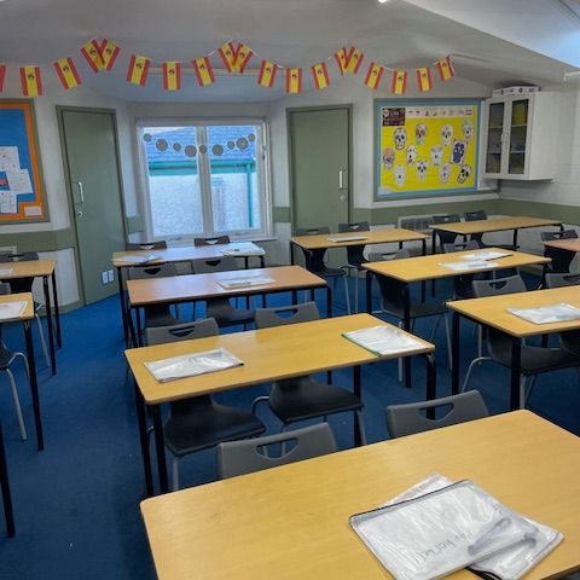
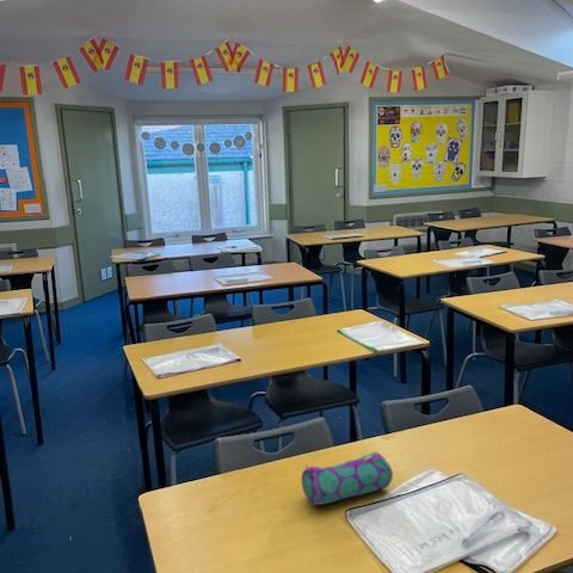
+ pencil case [301,451,394,506]
